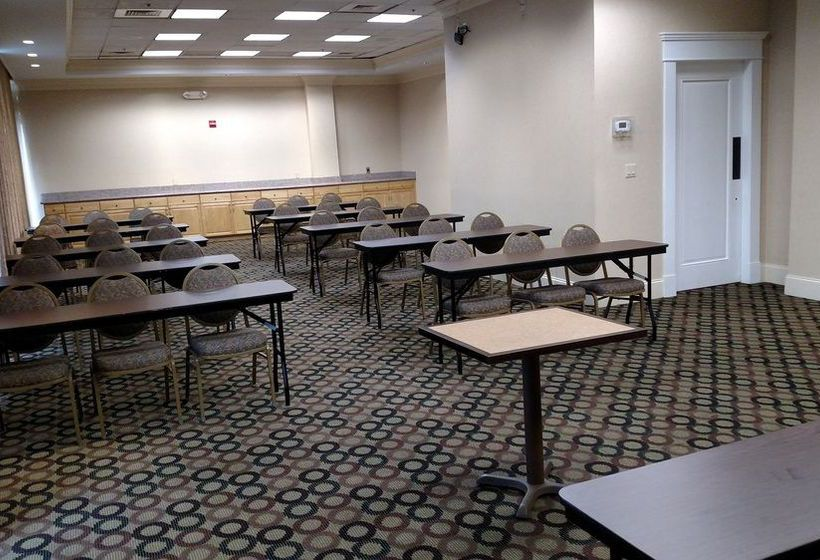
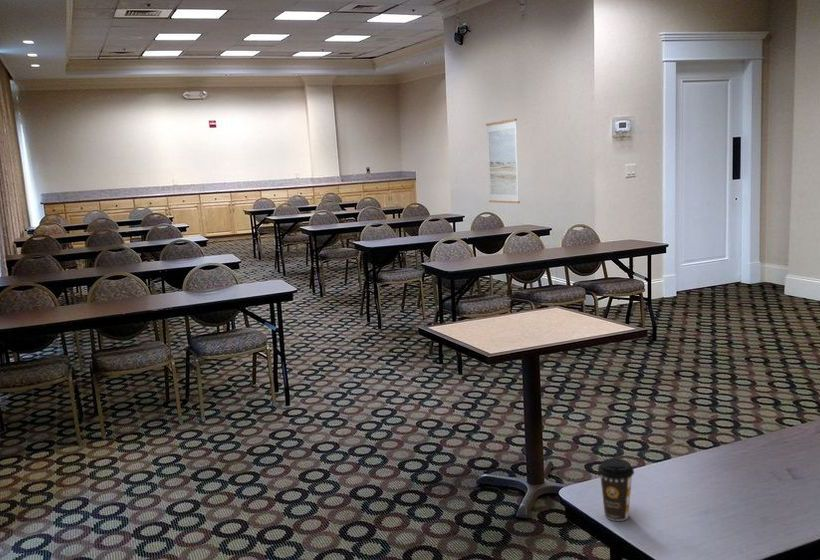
+ coffee cup [597,457,635,522]
+ wall art [485,118,521,204]
